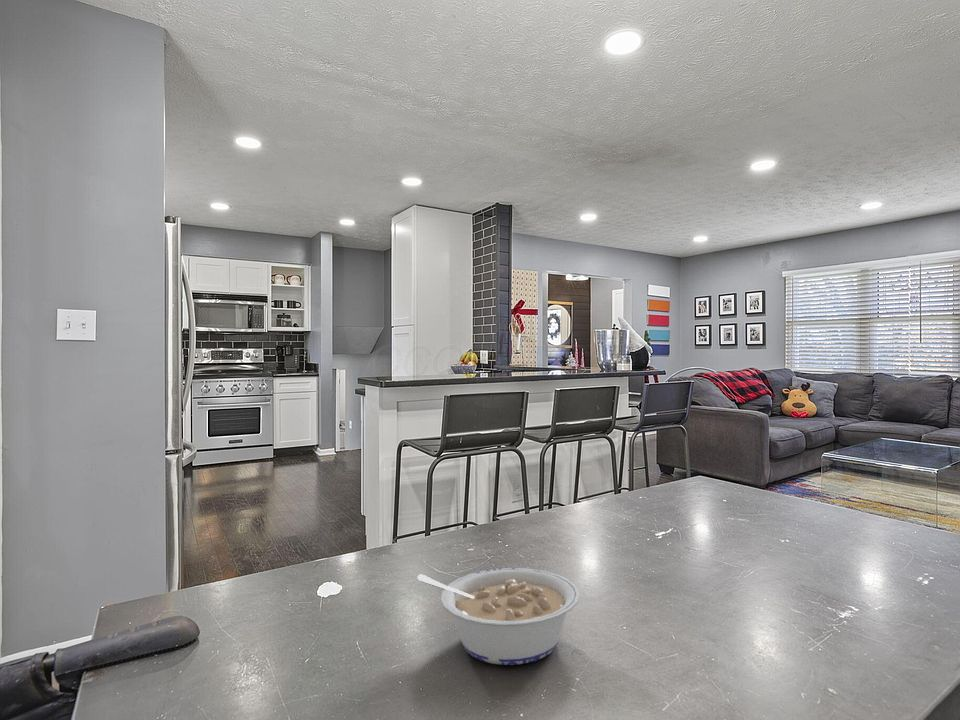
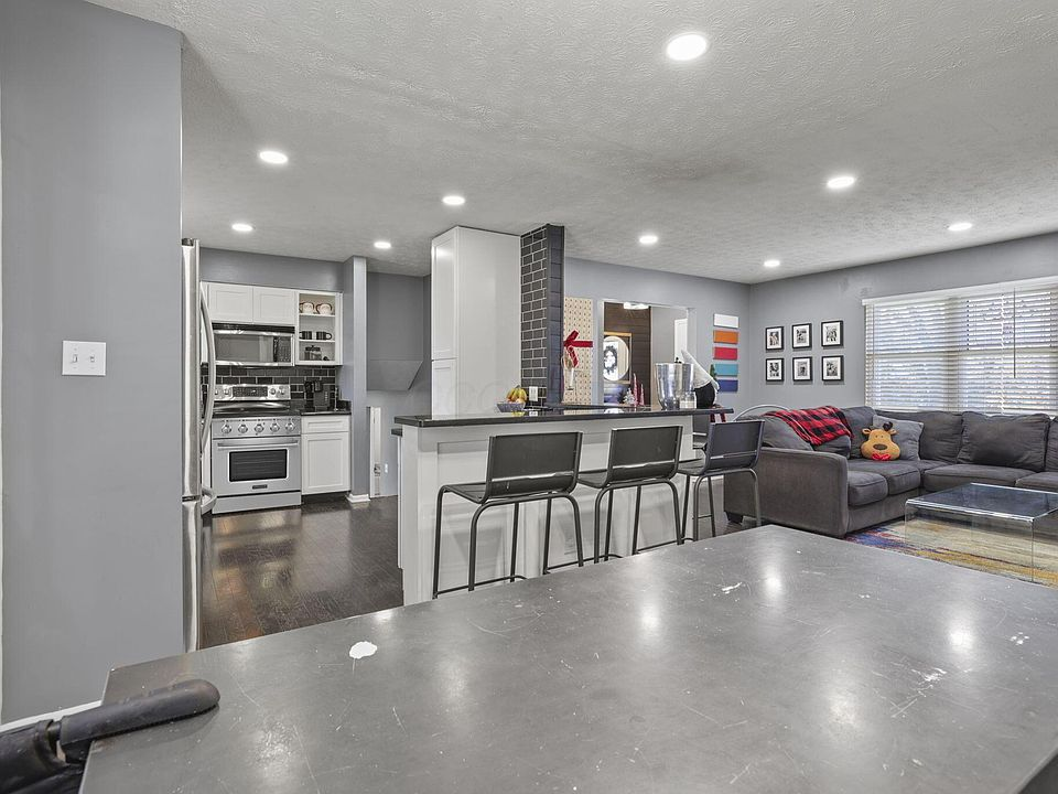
- legume [416,567,580,666]
